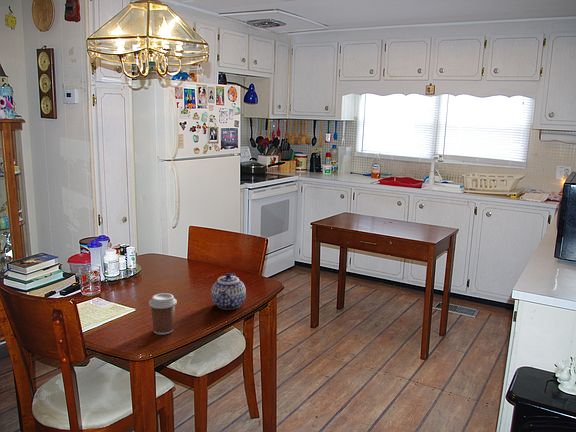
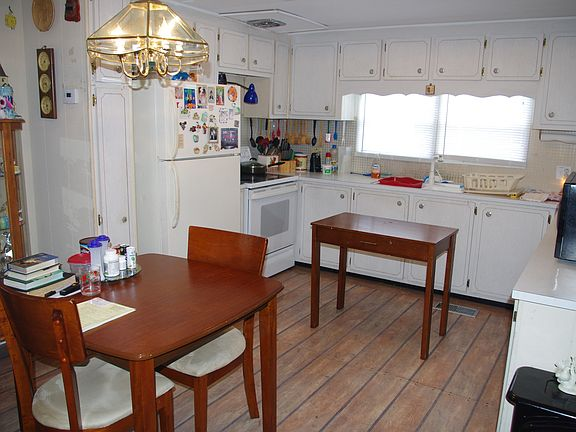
- coffee cup [148,292,178,336]
- teapot [210,272,247,310]
